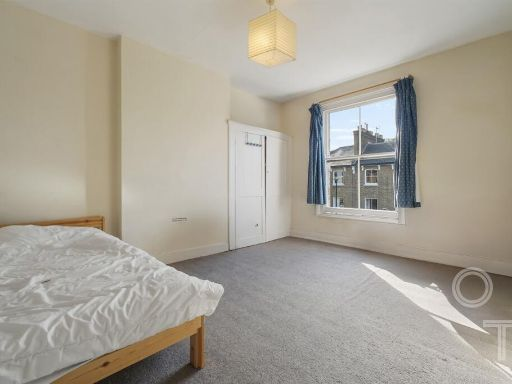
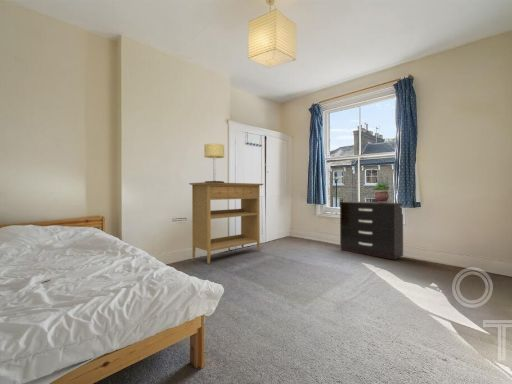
+ dresser [339,200,404,261]
+ potted plant [372,180,392,203]
+ table lamp [203,143,225,183]
+ console table [188,181,264,265]
